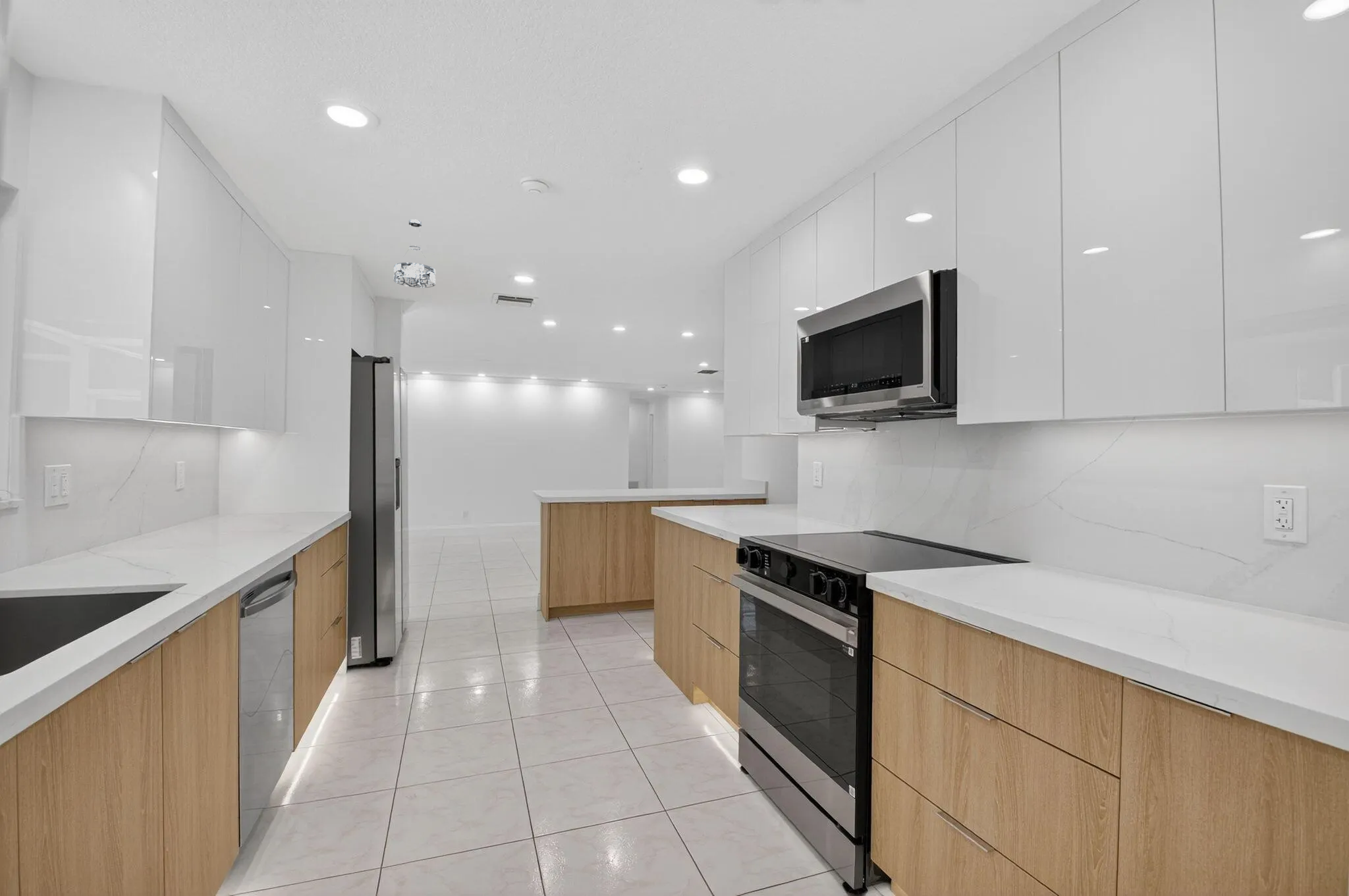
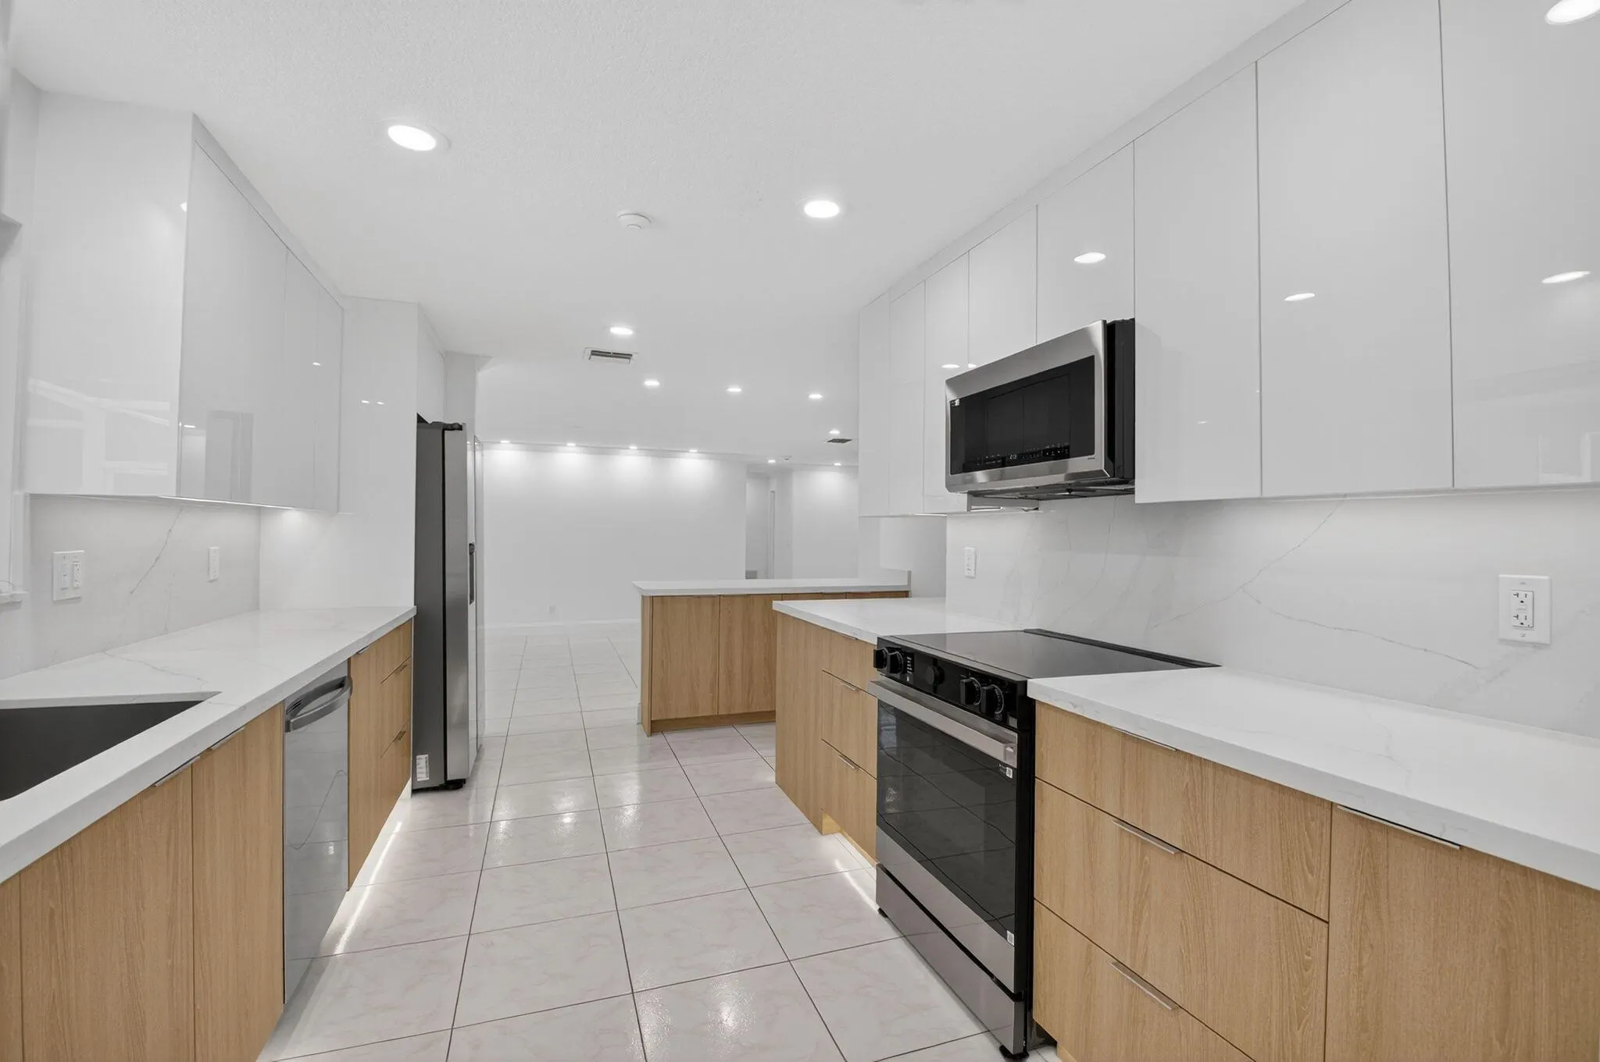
- pendant light [393,219,436,288]
